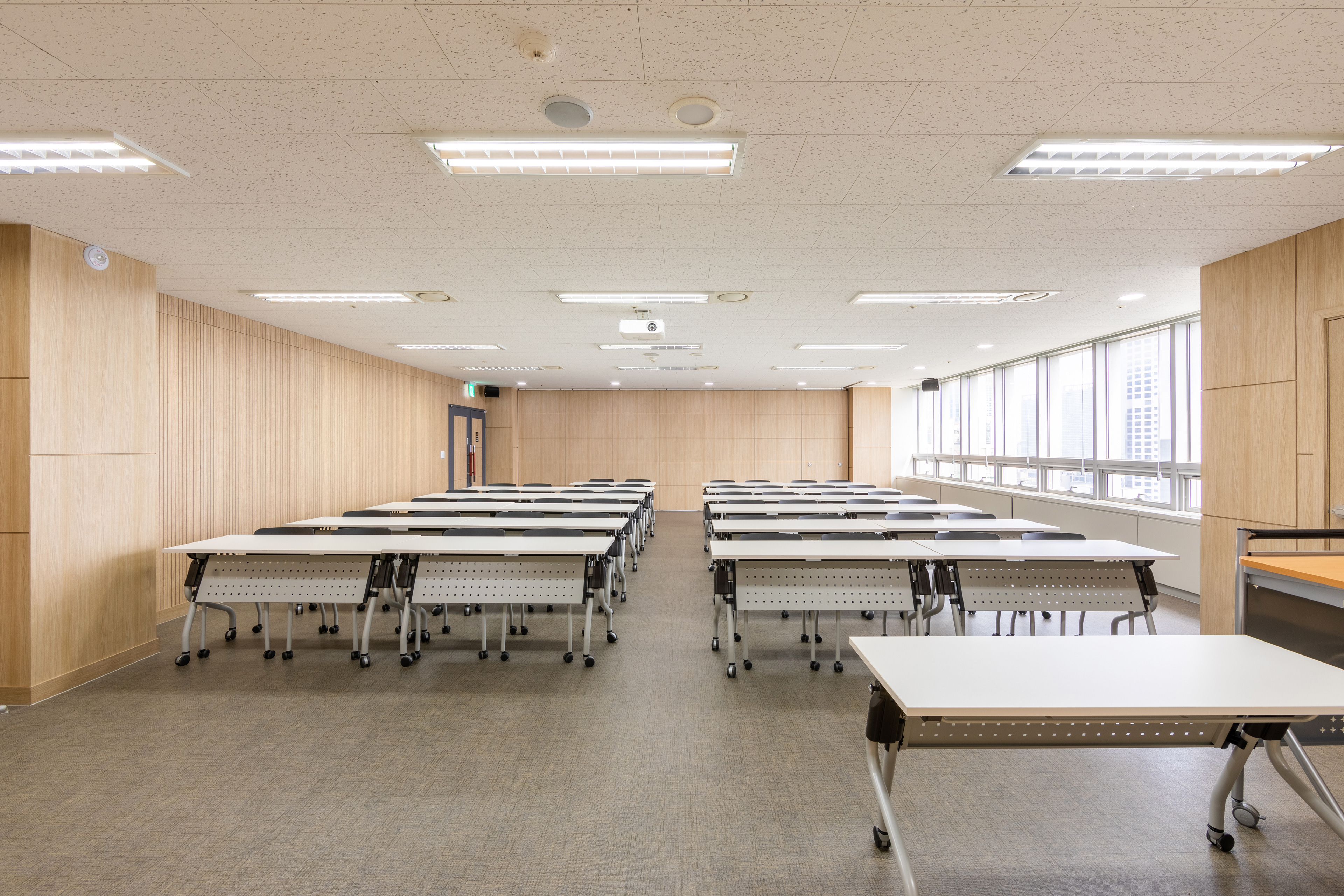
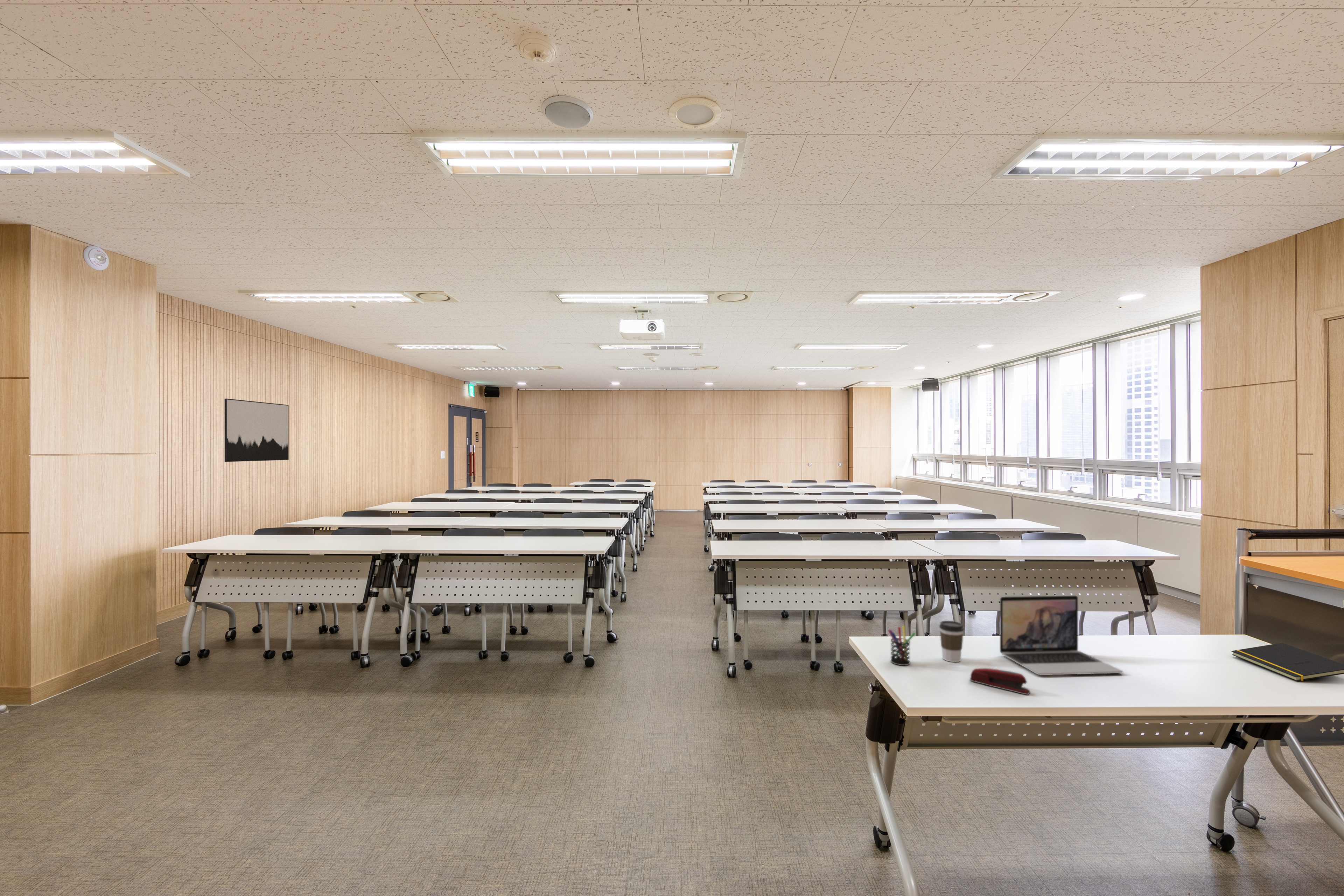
+ stapler [970,668,1031,695]
+ pen holder [888,625,916,666]
+ laptop [1000,595,1123,675]
+ coffee cup [939,620,964,663]
+ notepad [1231,643,1344,681]
+ wall art [224,398,289,462]
